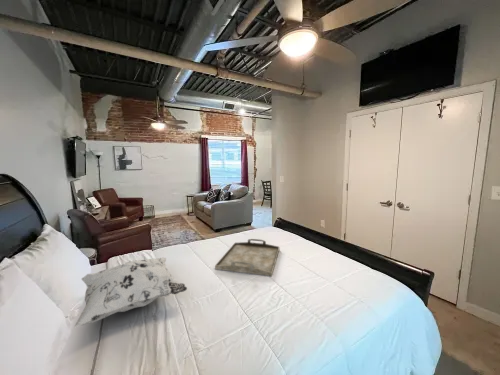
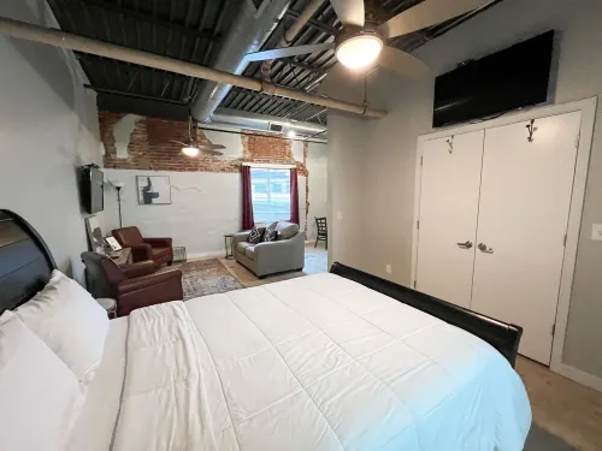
- serving tray [214,238,280,277]
- decorative pillow [73,256,188,329]
